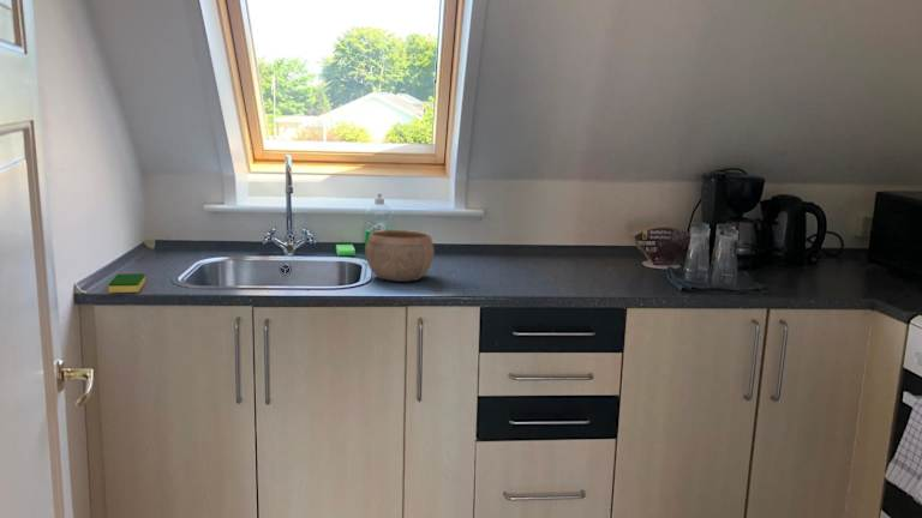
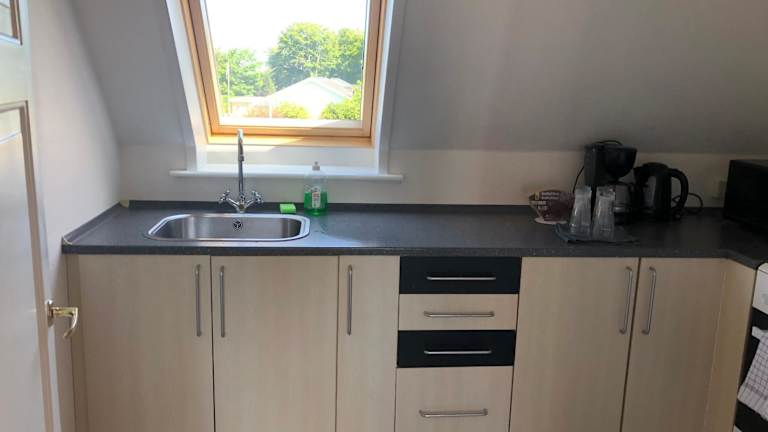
- dish sponge [108,272,146,294]
- bowl [364,229,436,283]
